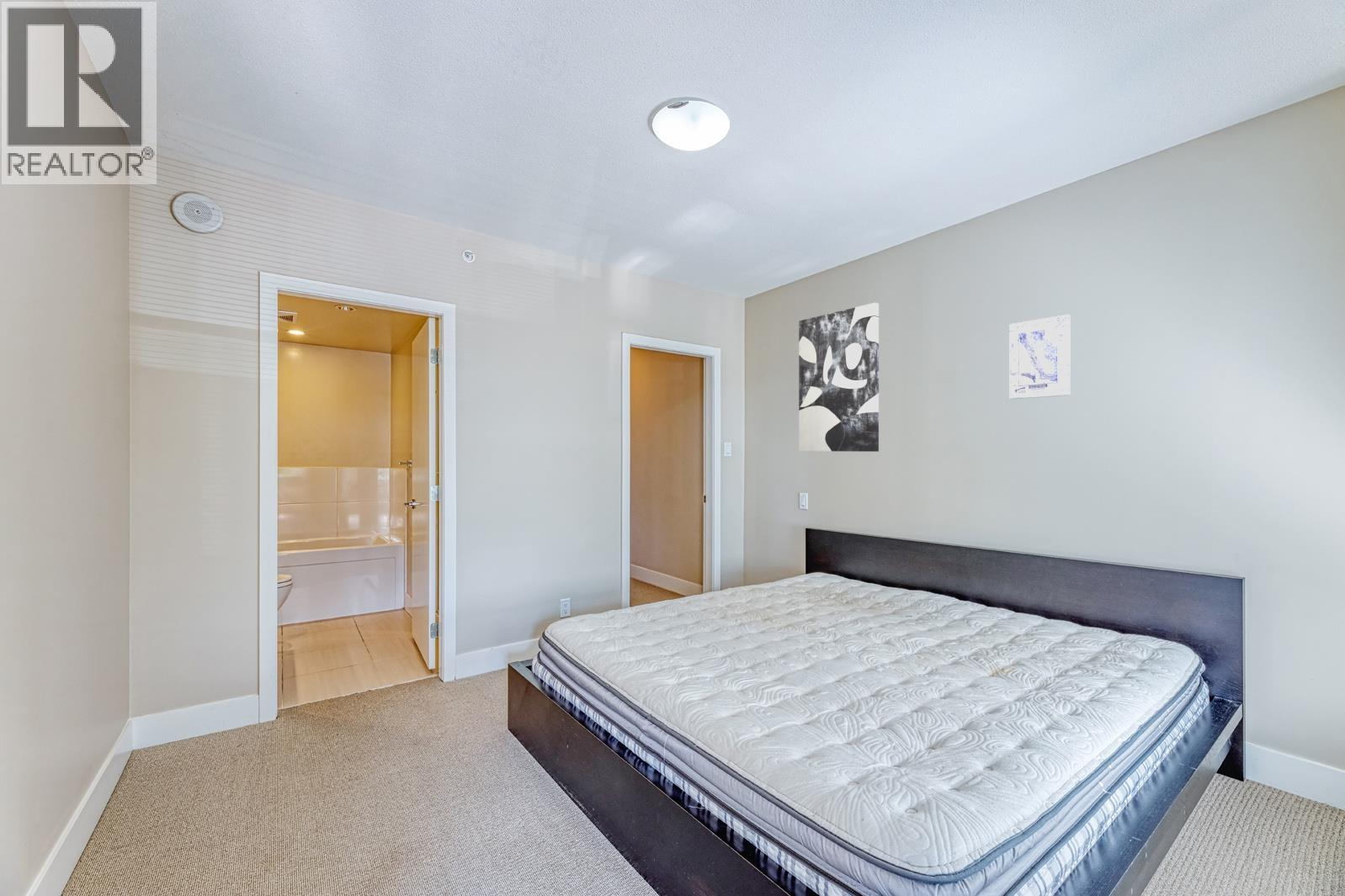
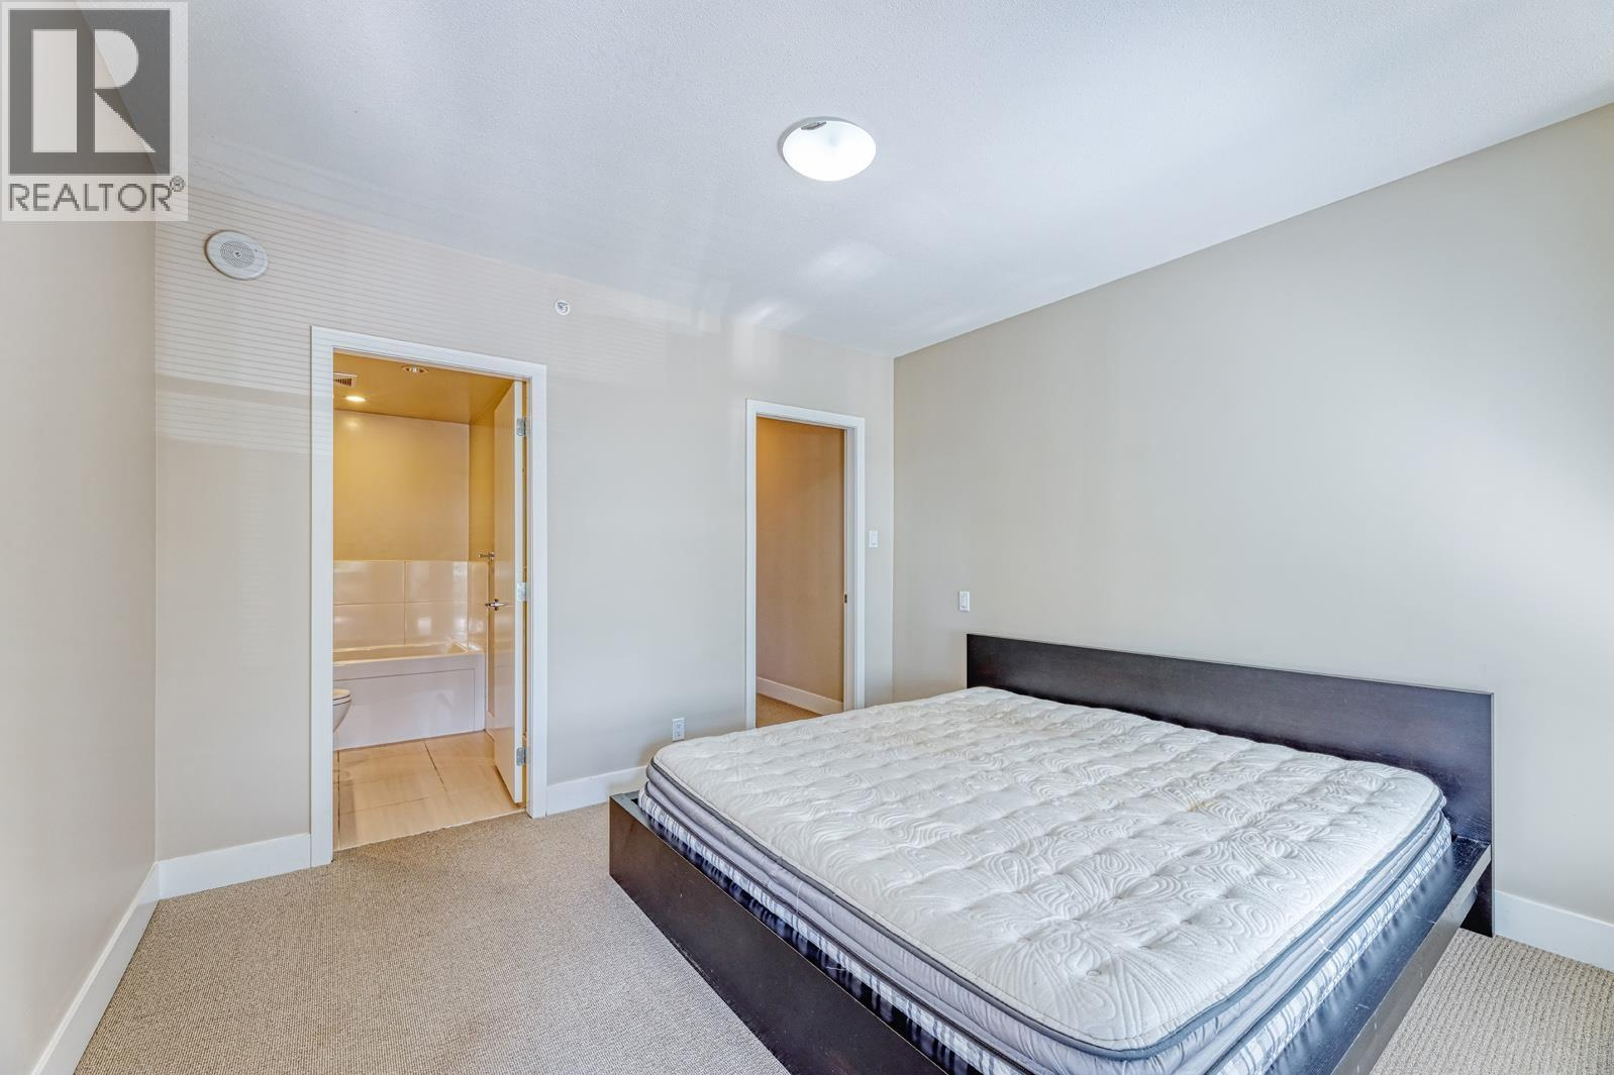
- wall art [798,302,880,453]
- wall art [1009,314,1071,400]
